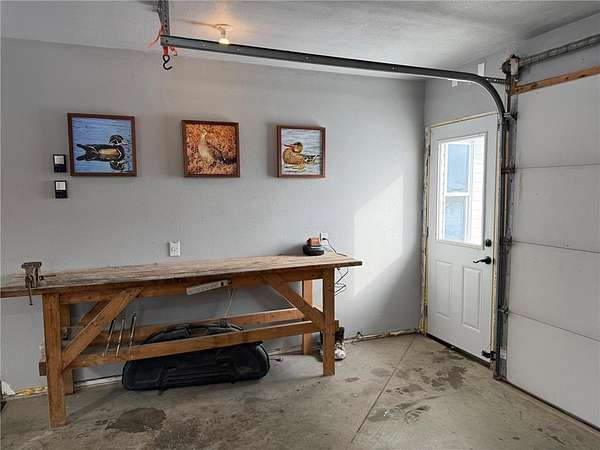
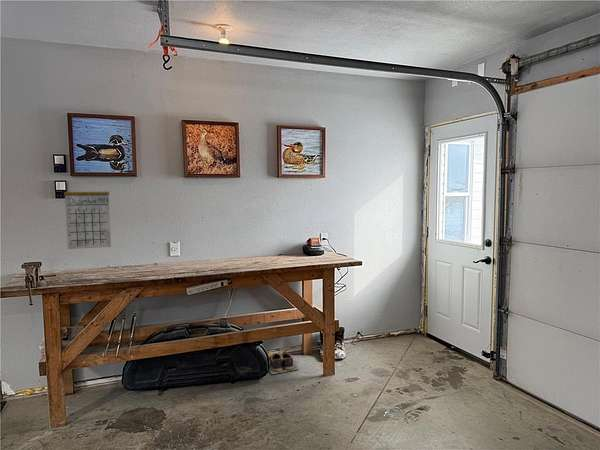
+ calendar [63,177,112,250]
+ shoes [267,350,300,375]
